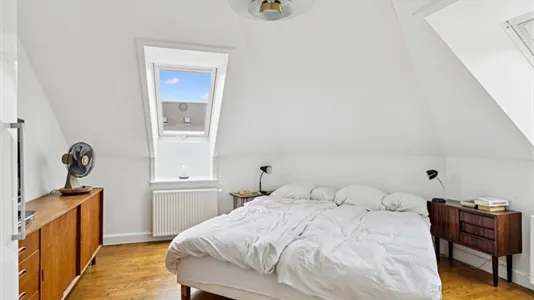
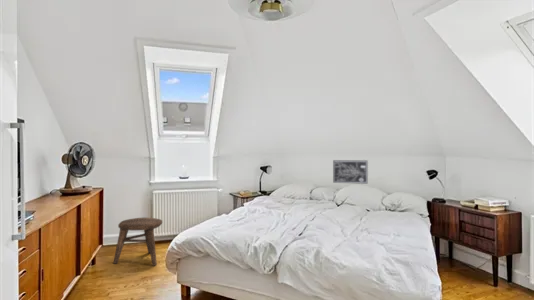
+ wall art [332,159,369,185]
+ stool [112,217,163,266]
